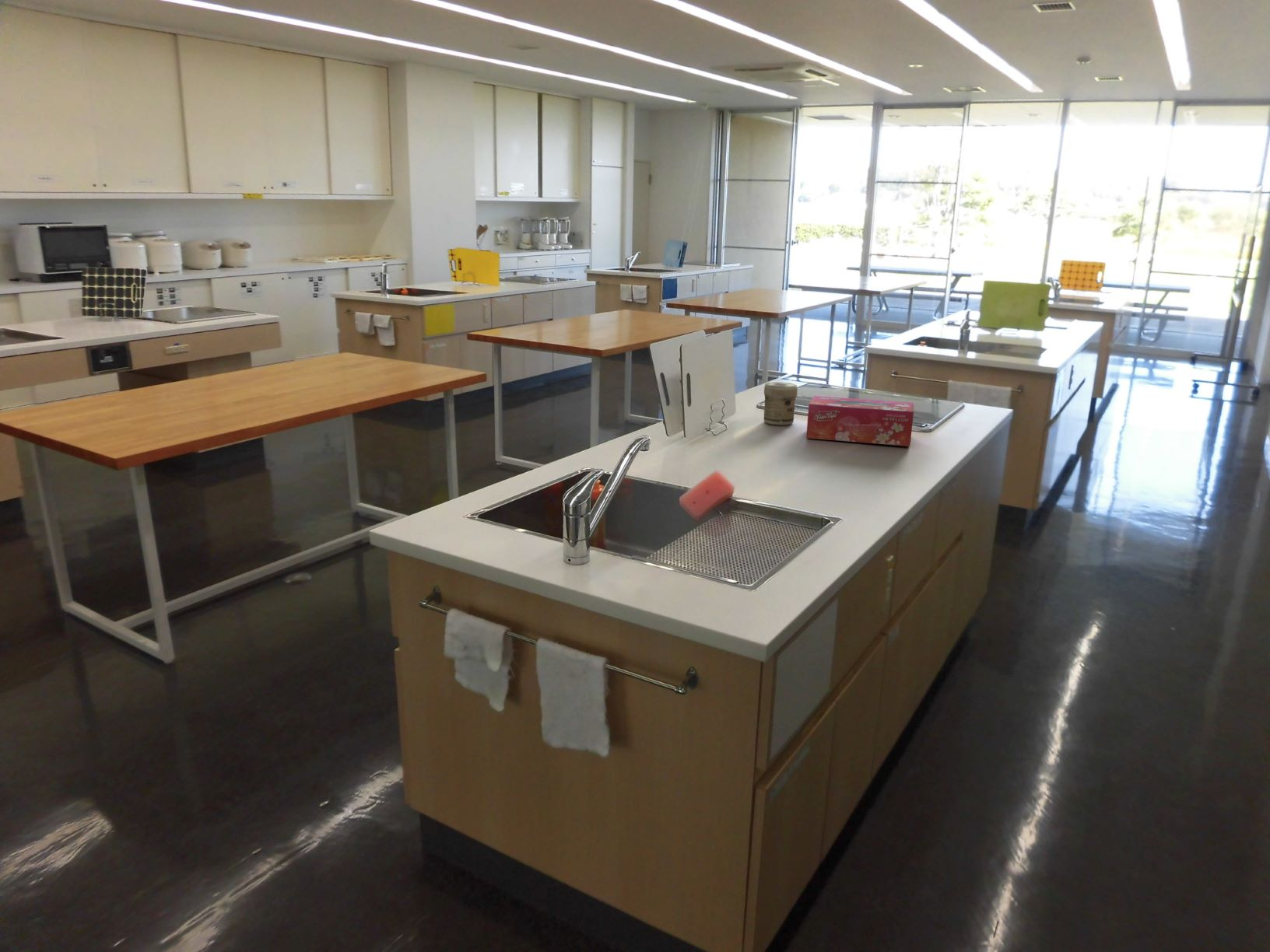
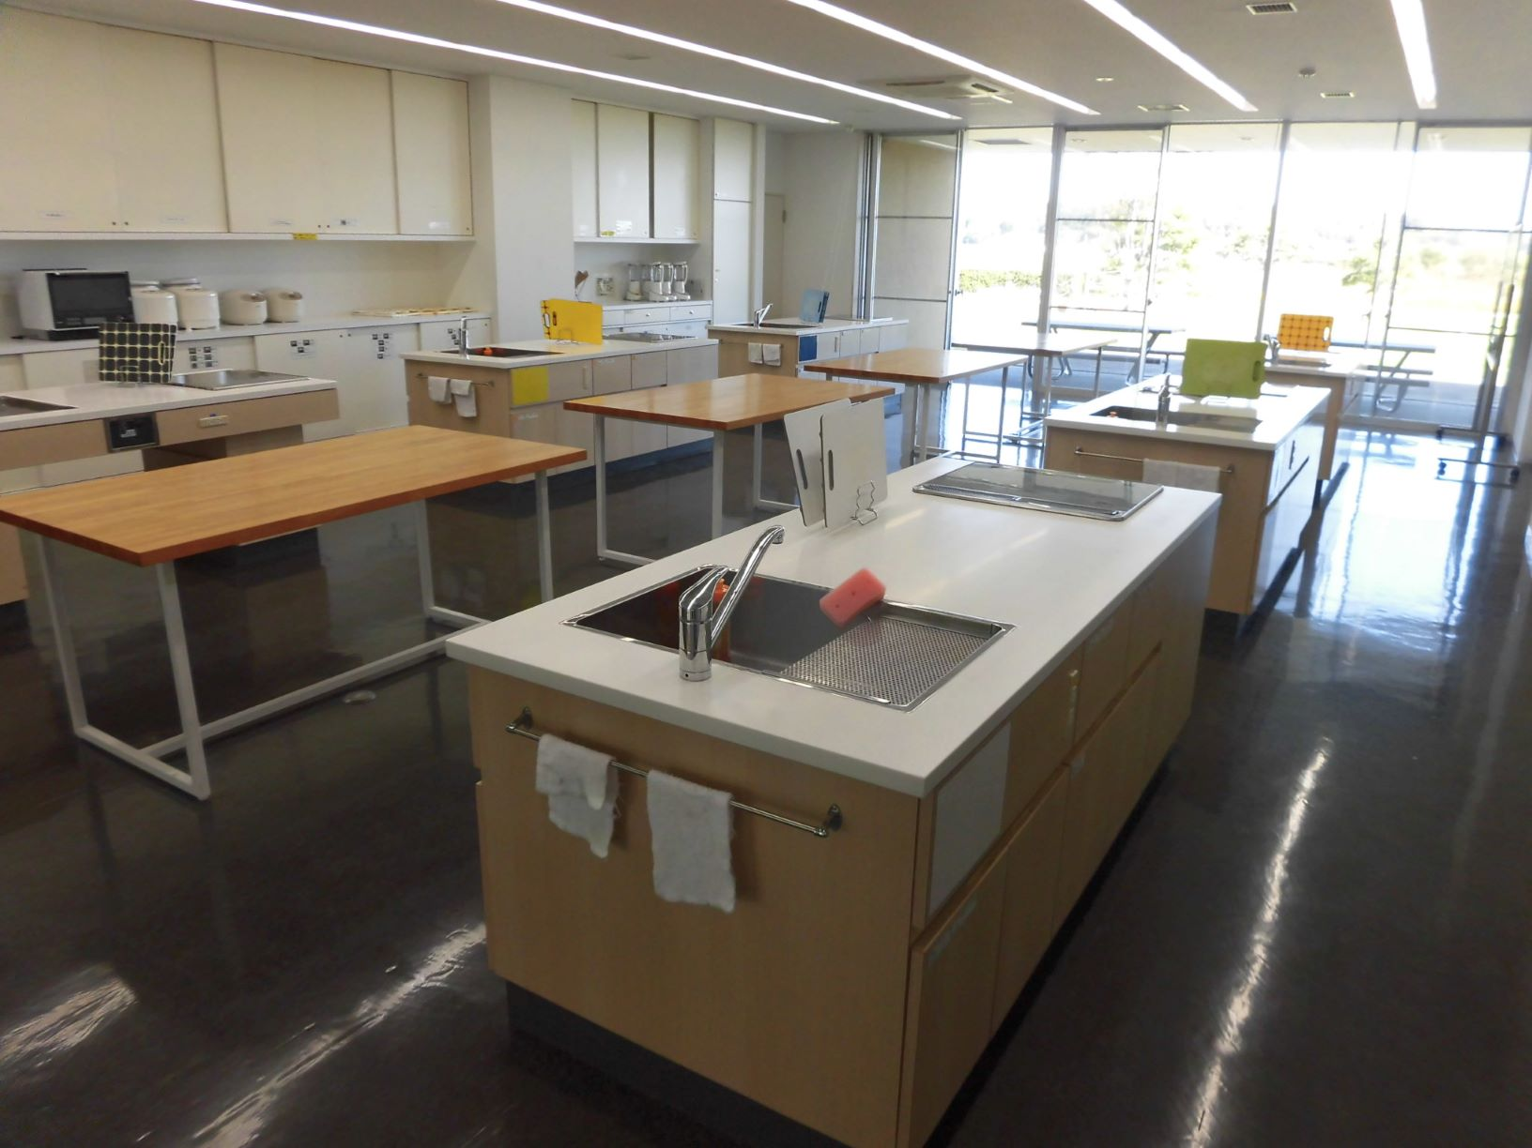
- jar [763,381,798,425]
- tissue box [805,395,914,447]
